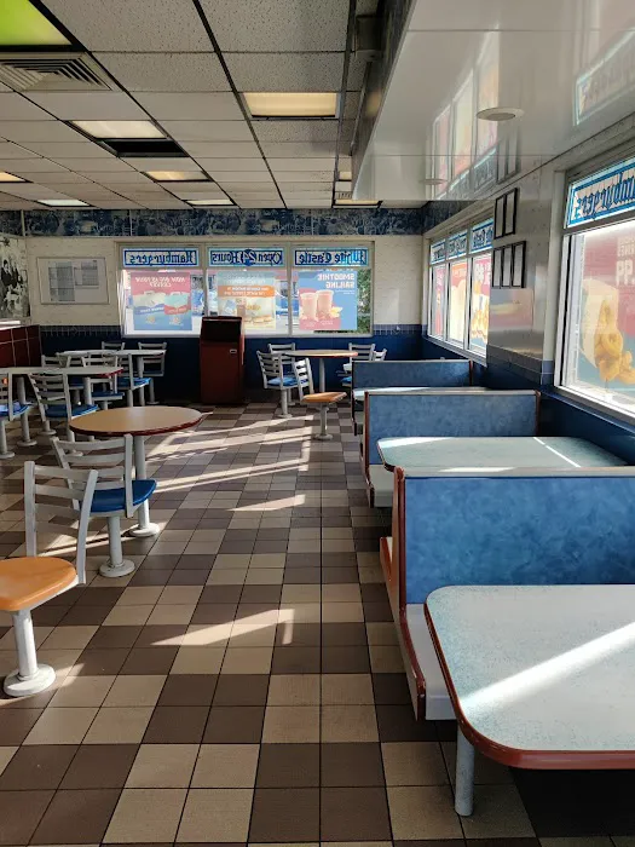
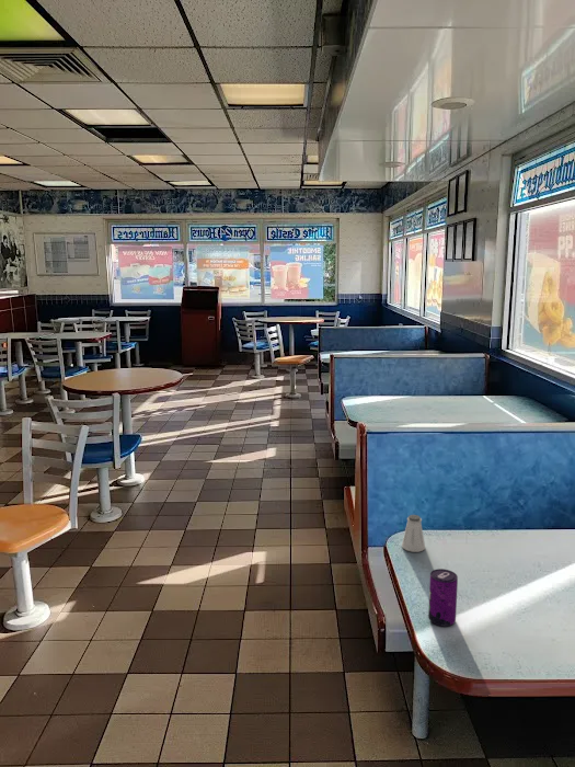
+ beverage can [427,568,459,628]
+ saltshaker [401,514,426,553]
